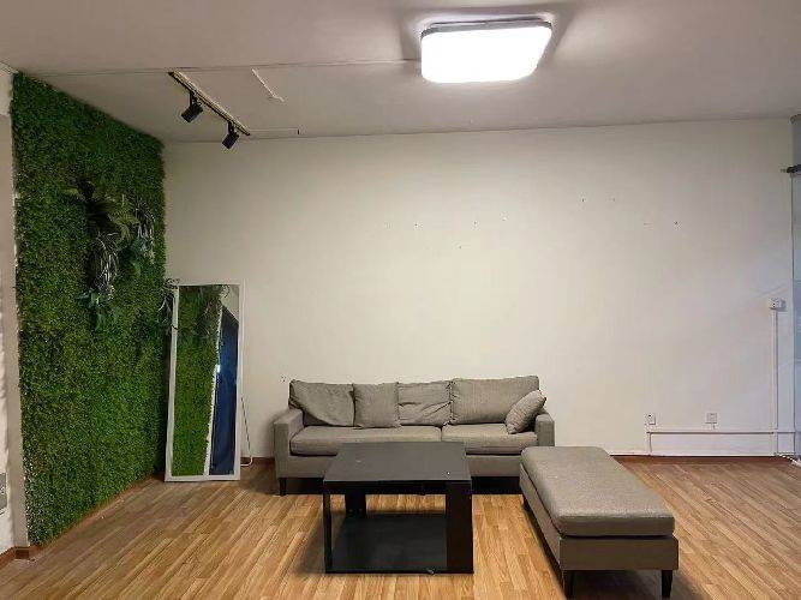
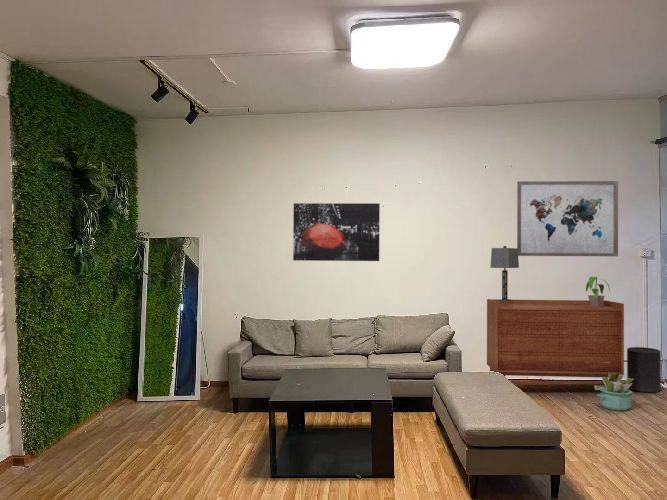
+ decorative plant [593,373,635,411]
+ trash can [626,346,662,393]
+ sideboard [486,298,625,386]
+ wall art [292,202,381,262]
+ table lamp [489,245,520,301]
+ wall art [516,180,619,257]
+ potted plant [585,276,611,308]
